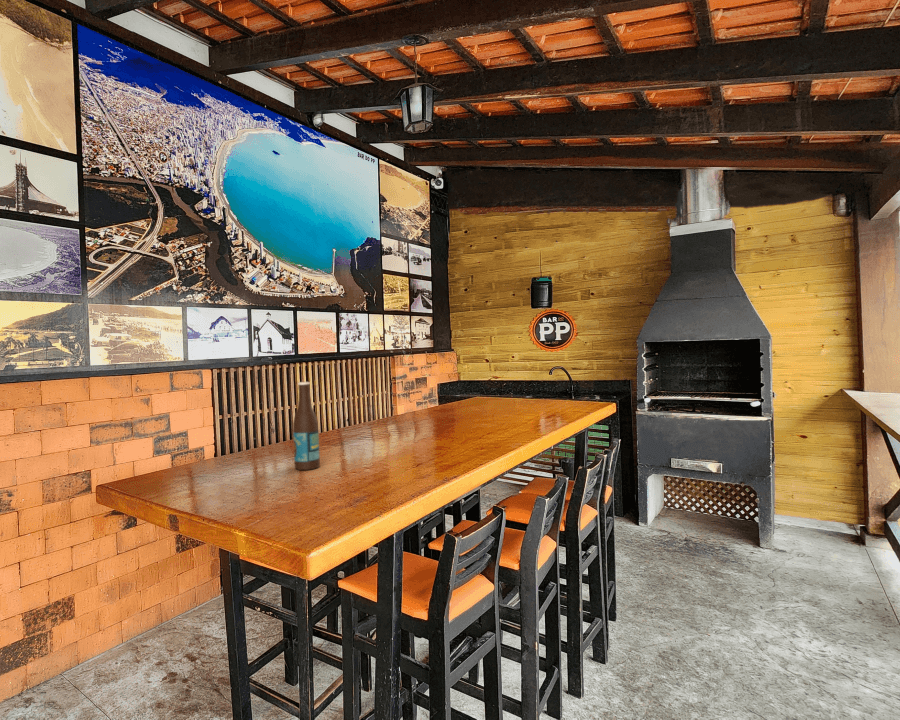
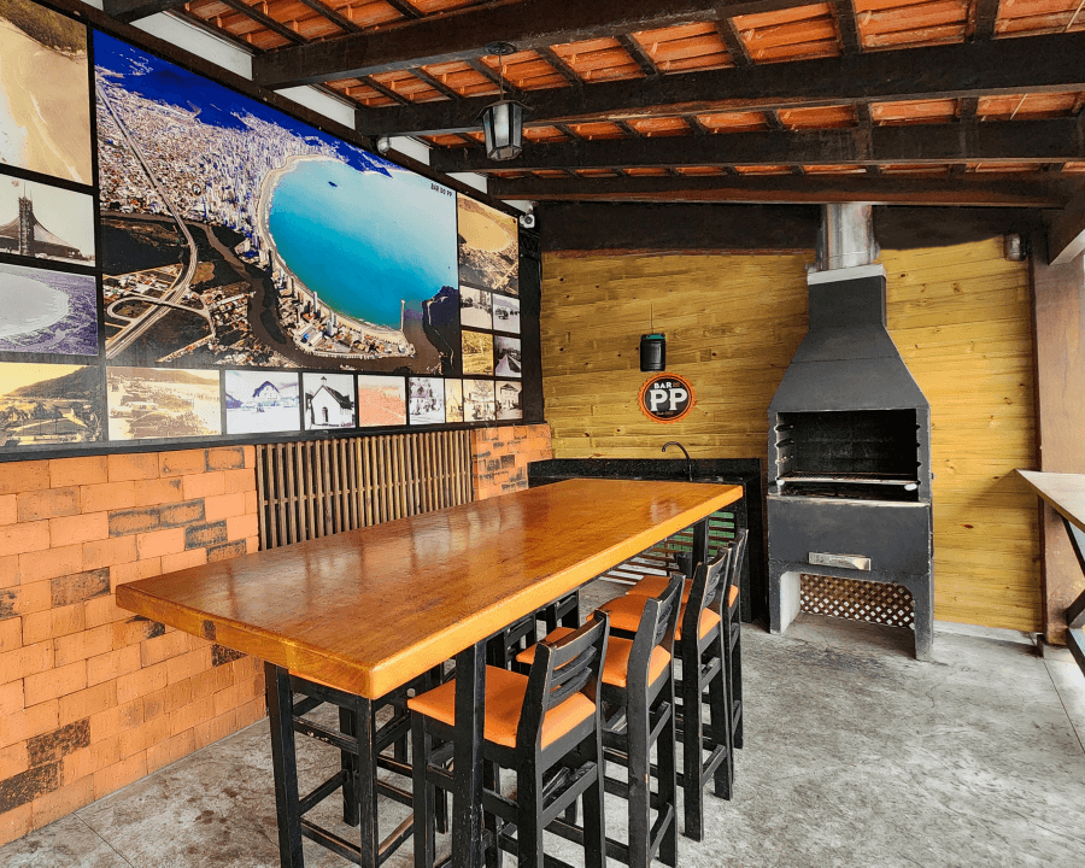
- beer bottle [292,381,321,471]
